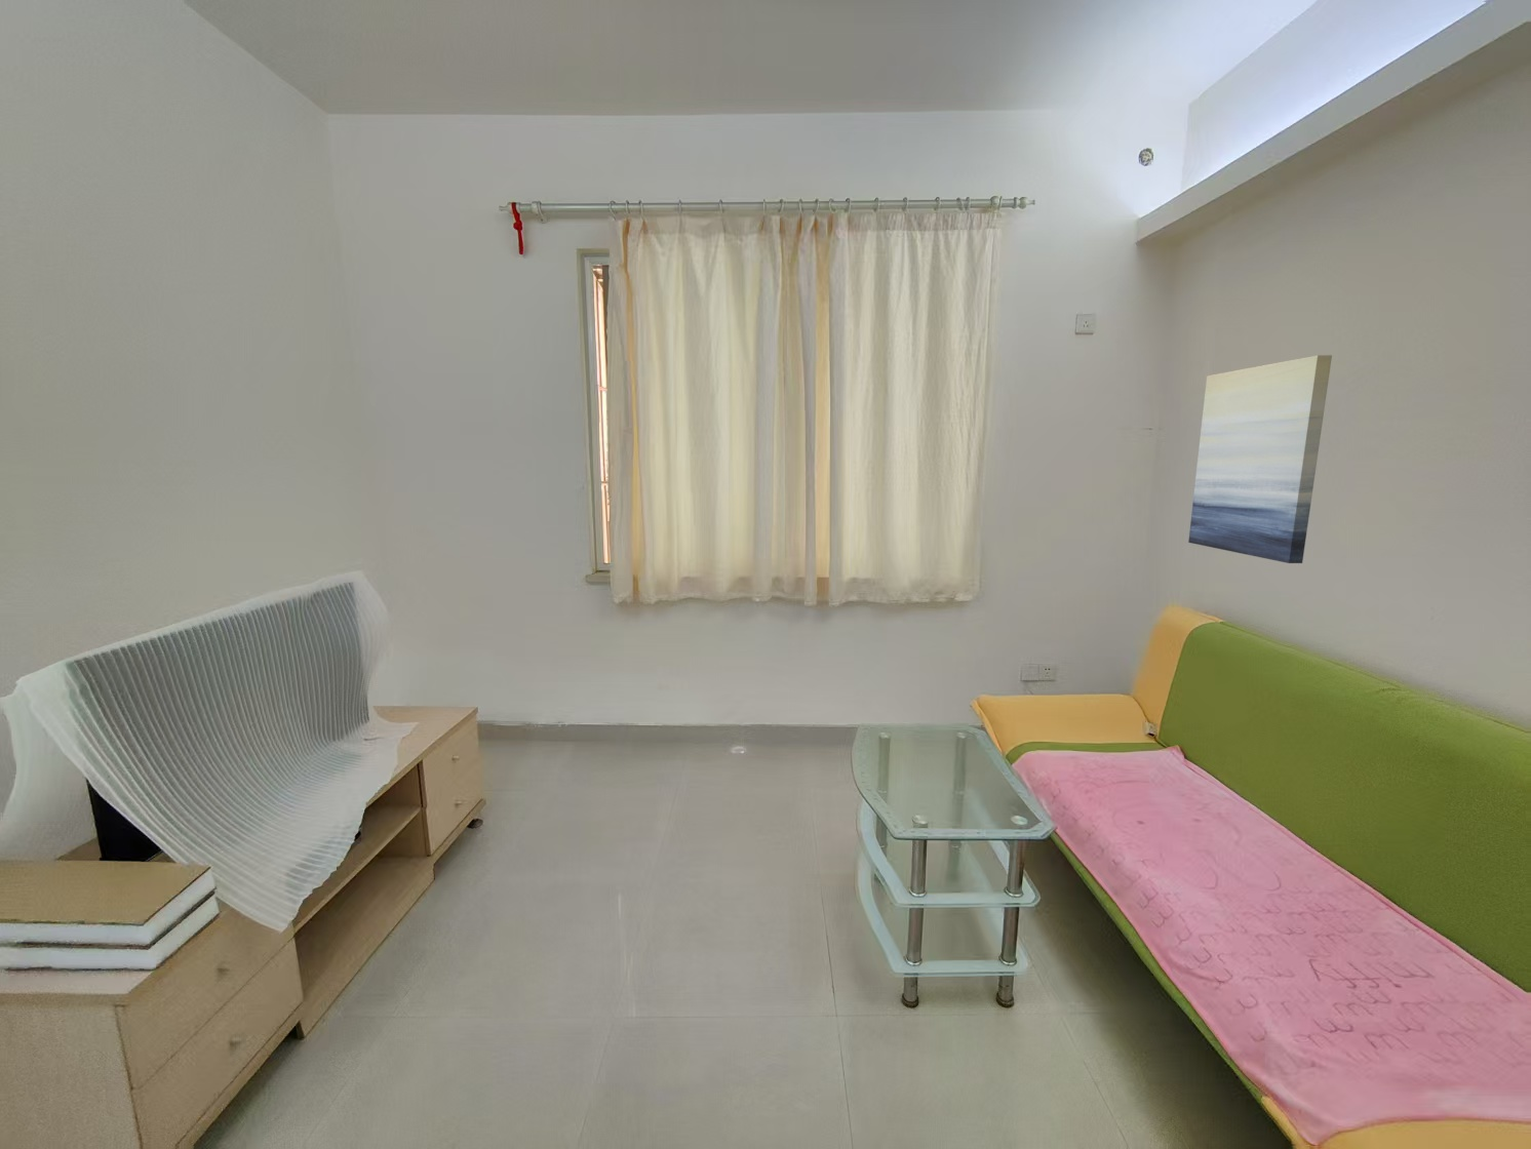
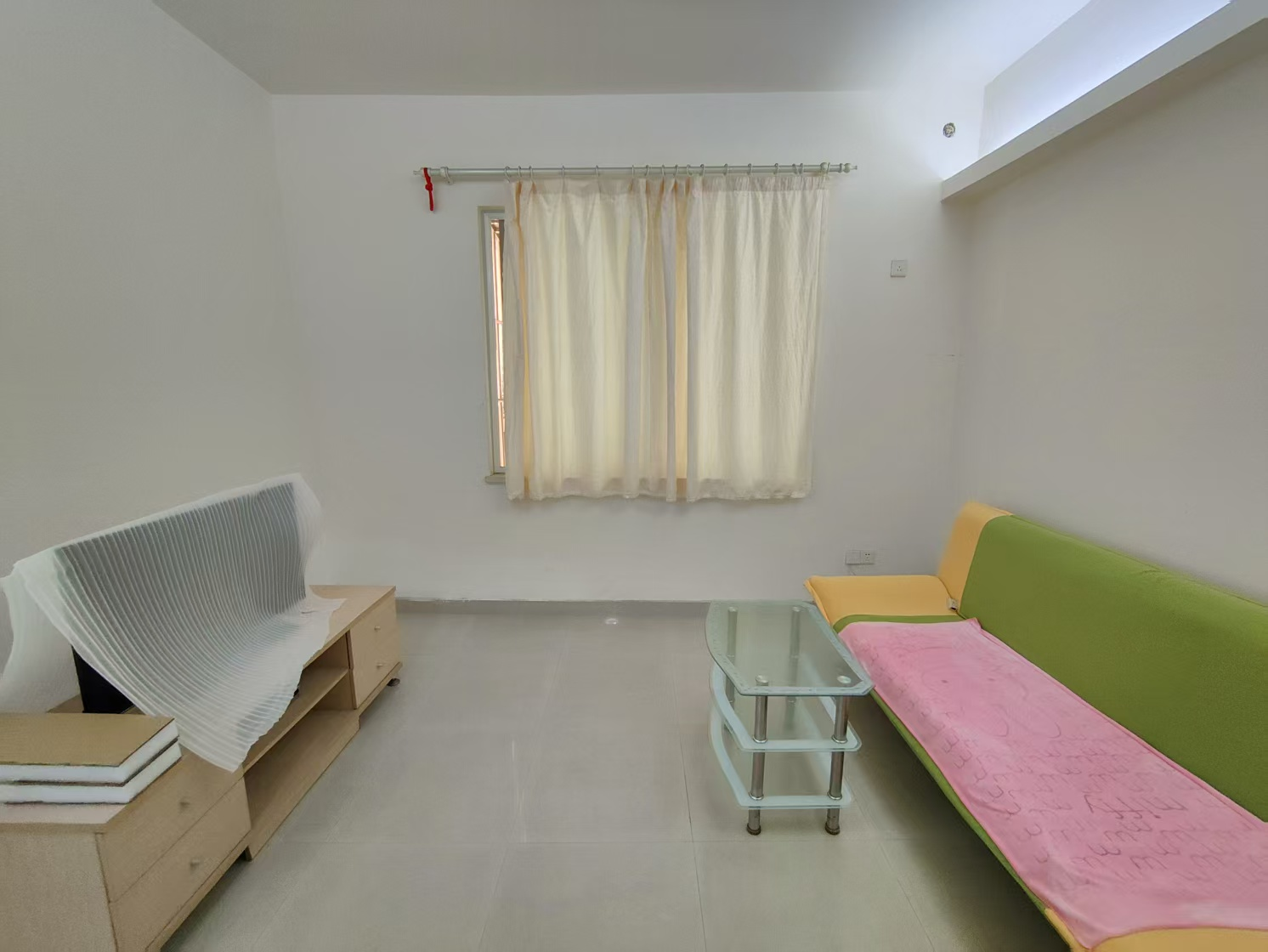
- wall art [1187,354,1333,564]
